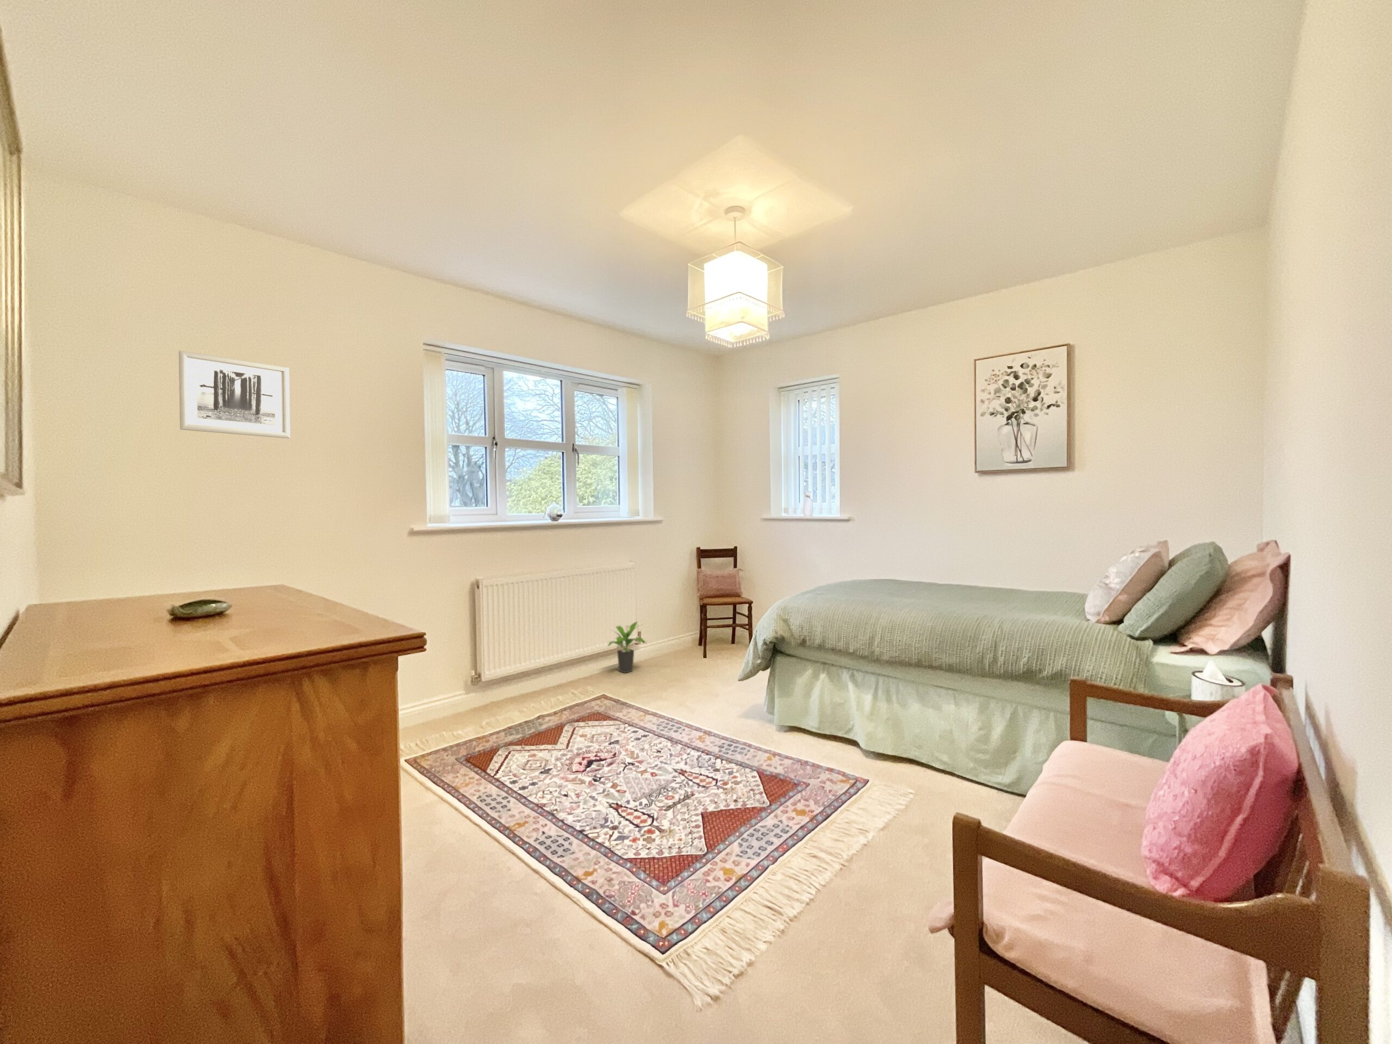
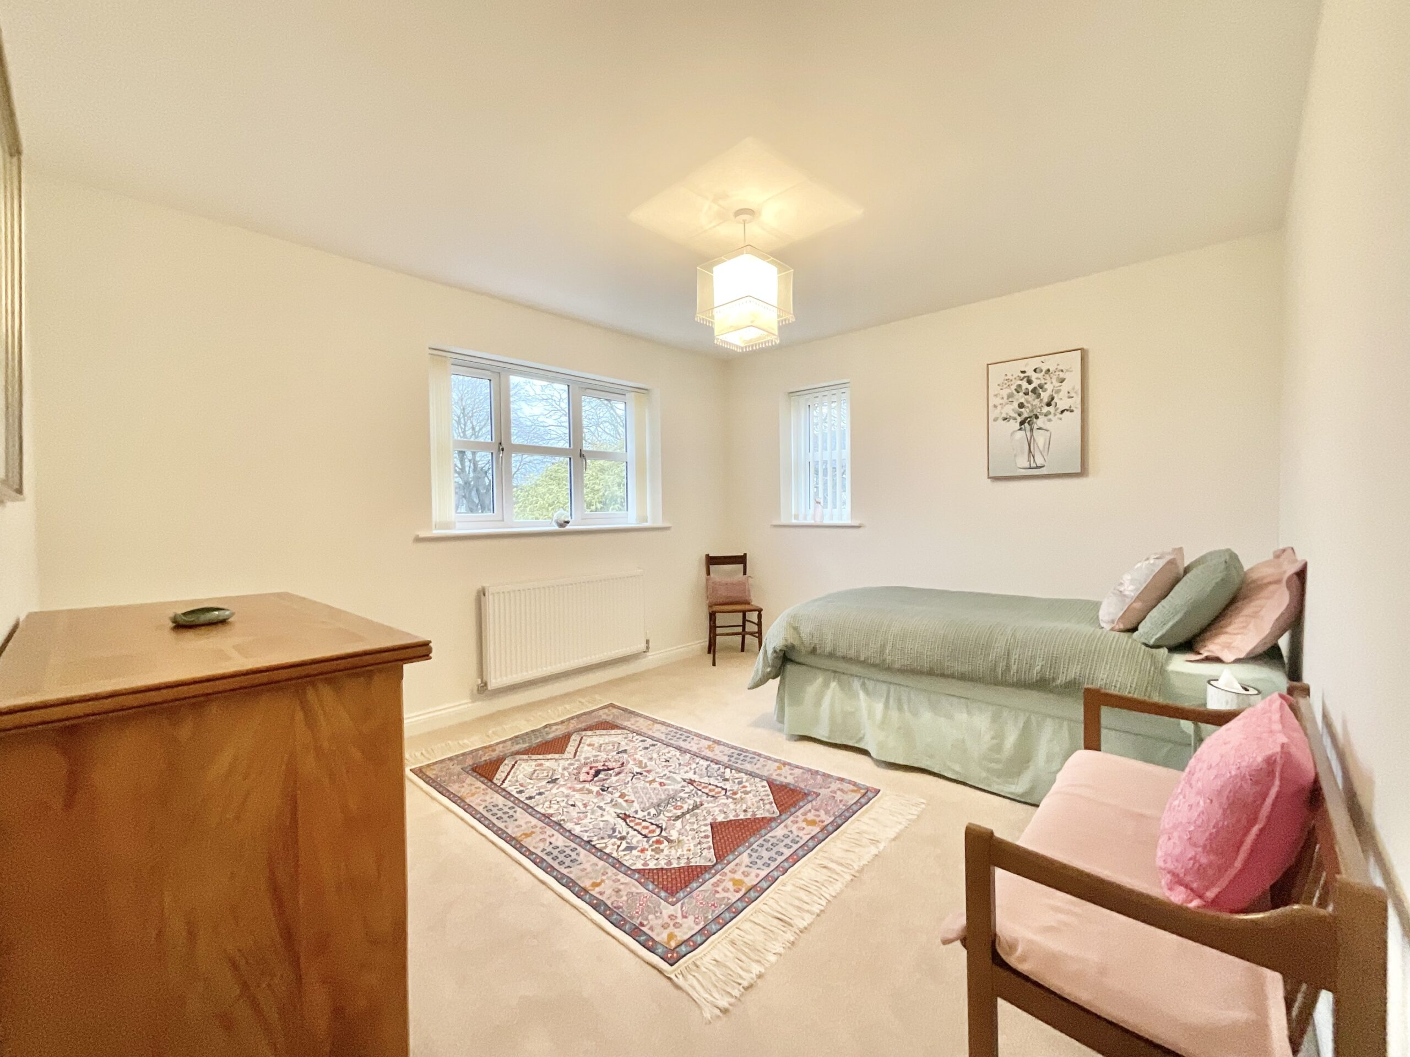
- potted plant [607,621,647,673]
- wall art [179,350,290,439]
